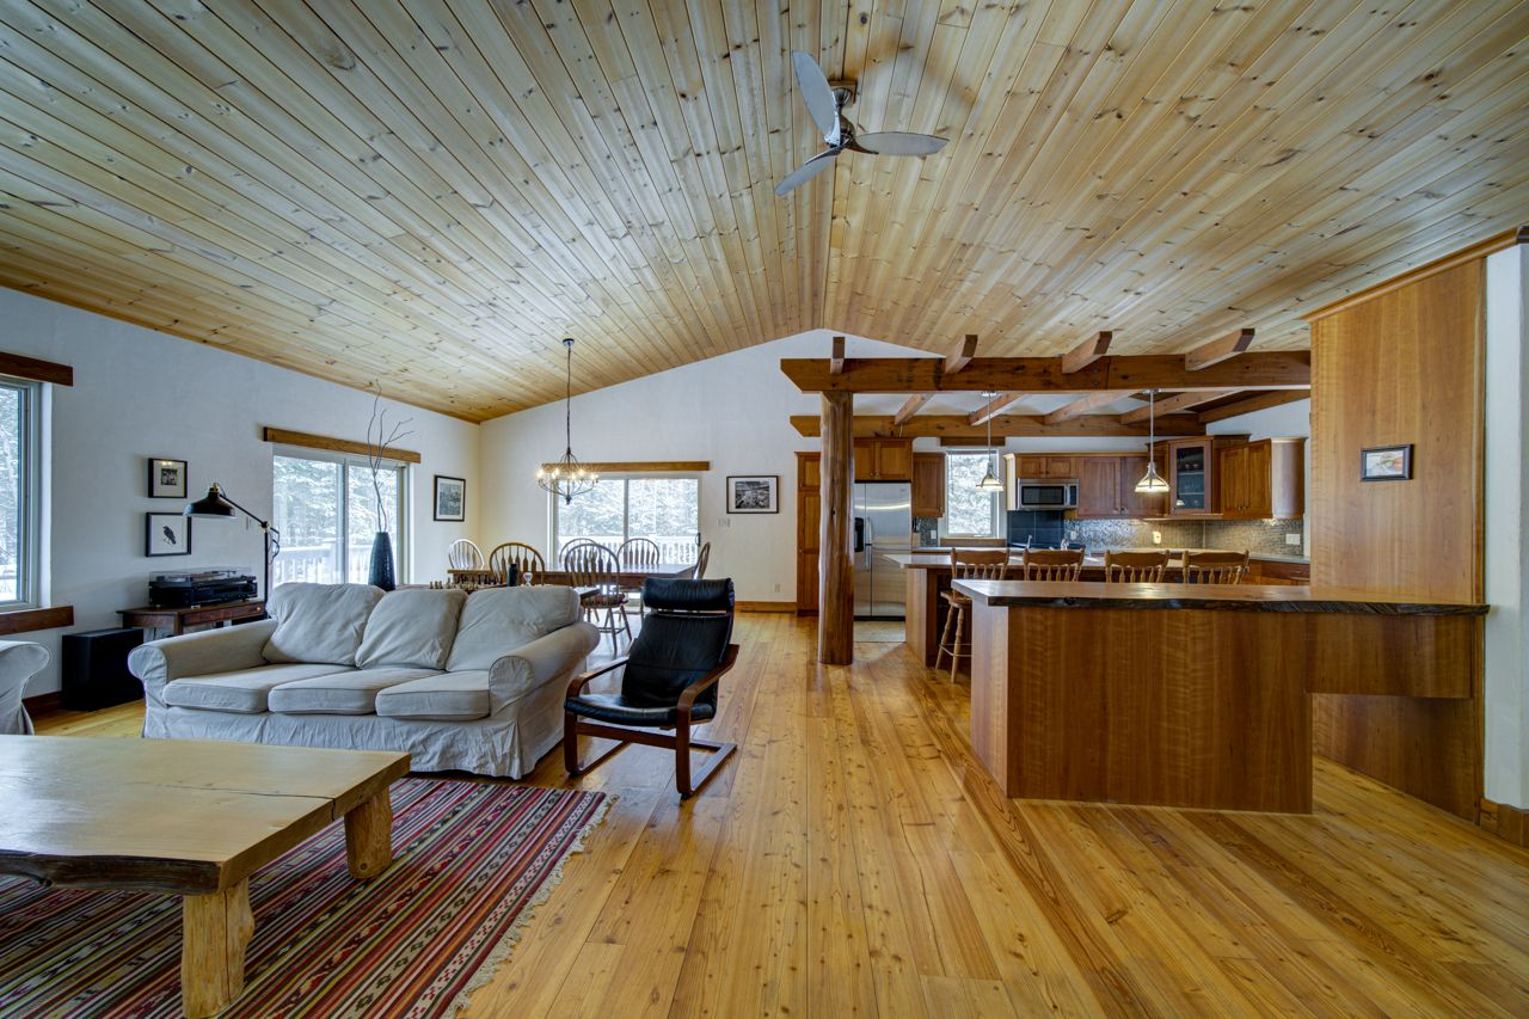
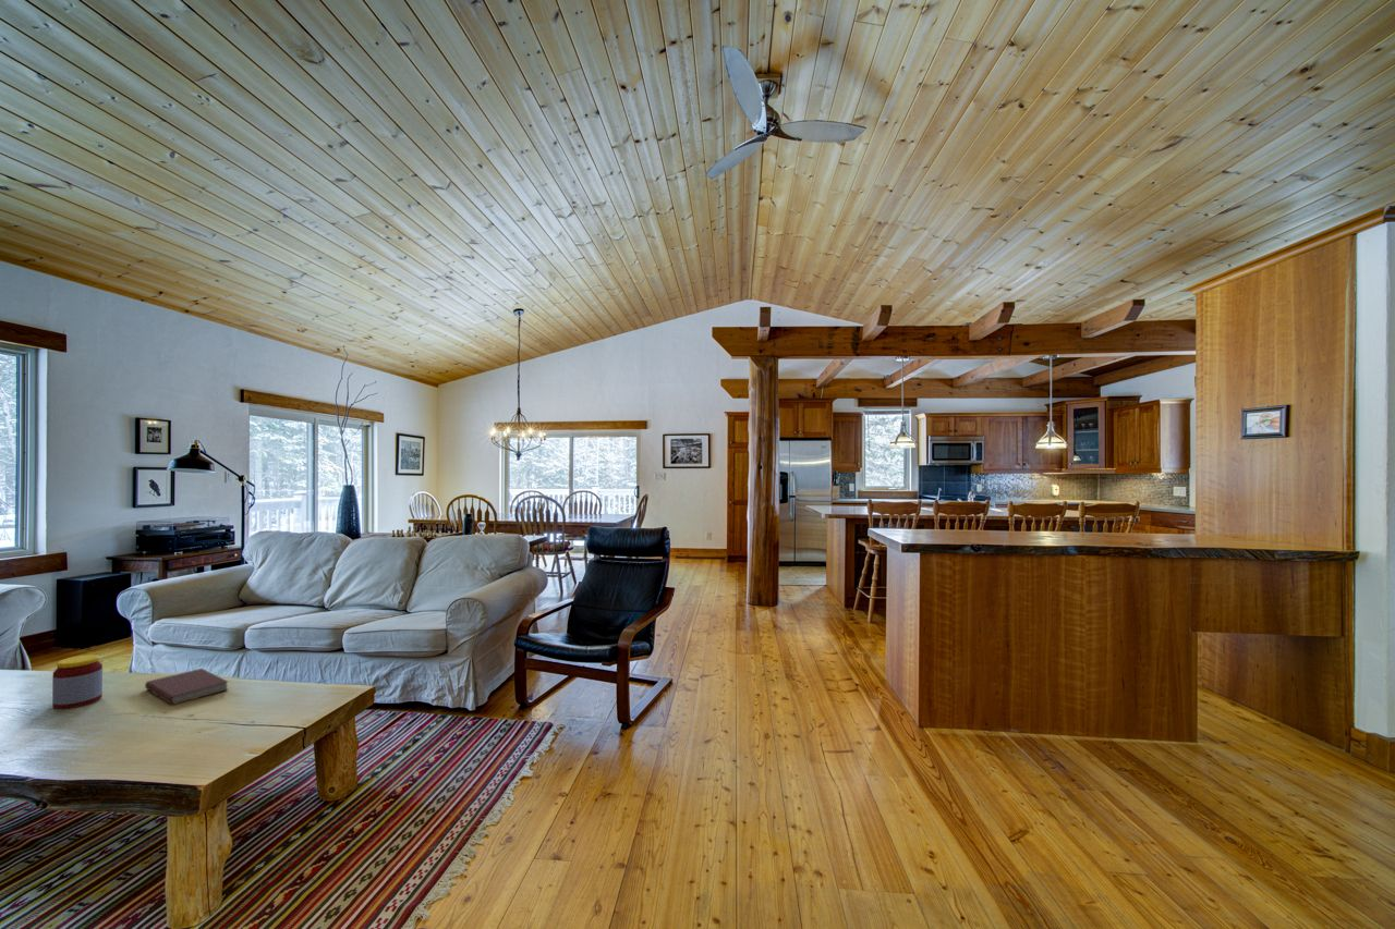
+ book [144,668,229,706]
+ jar [51,653,104,710]
